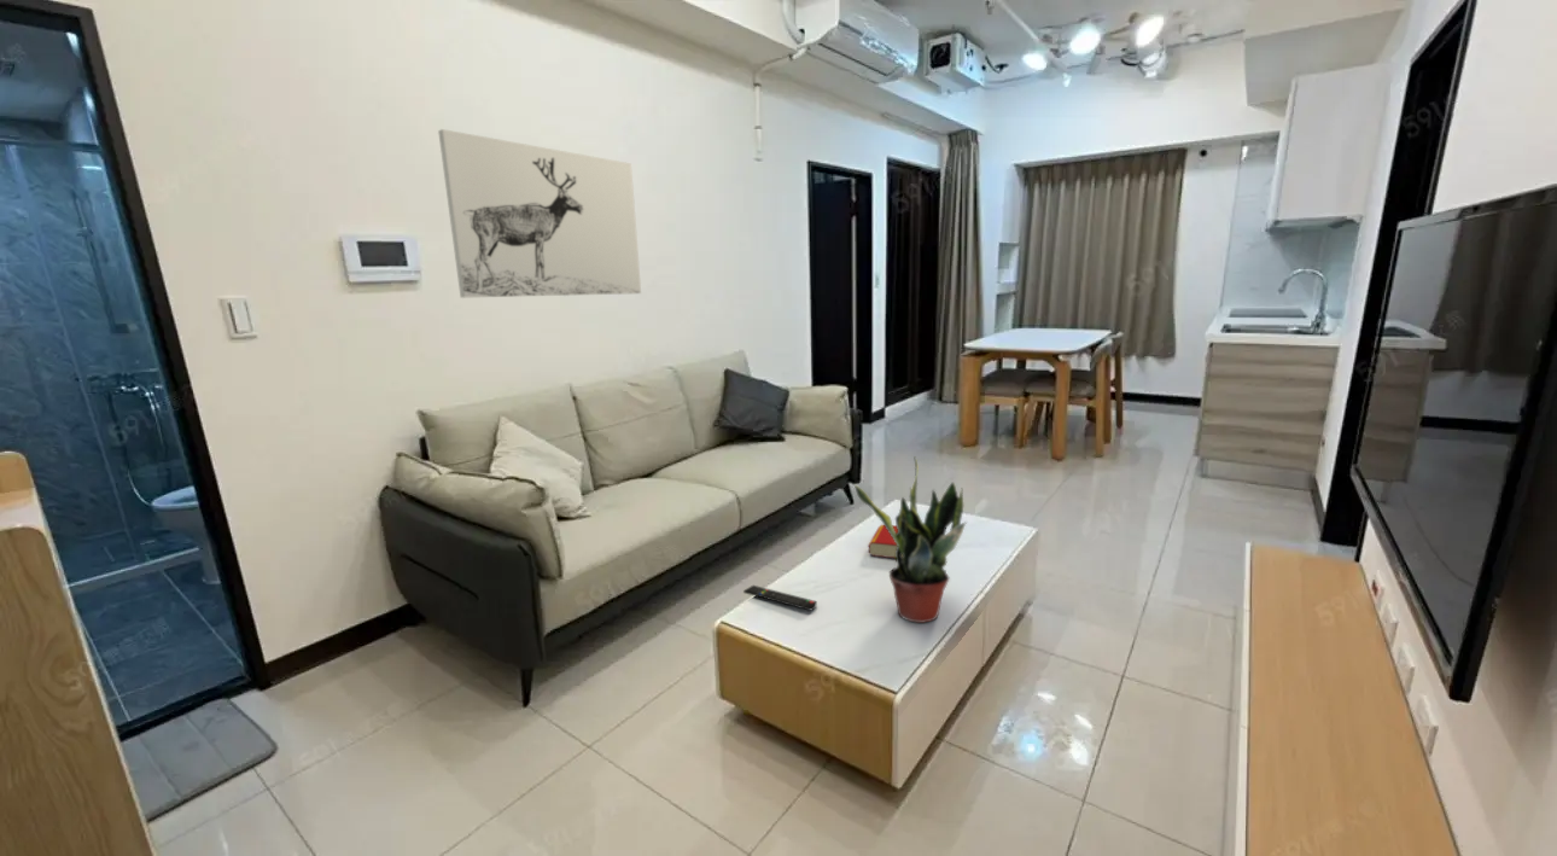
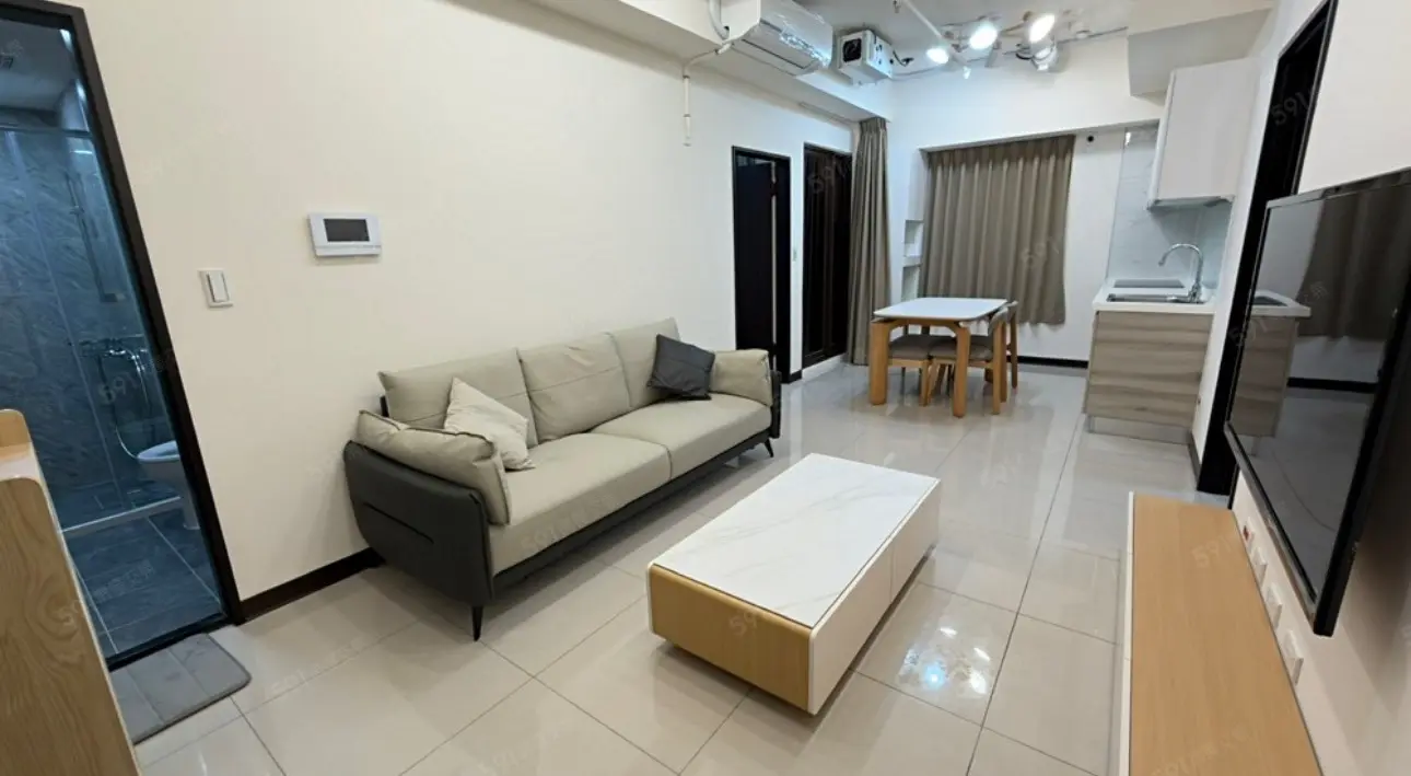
- potted plant [853,456,968,624]
- wall art [437,128,642,299]
- remote control [742,584,818,611]
- book [868,523,903,559]
